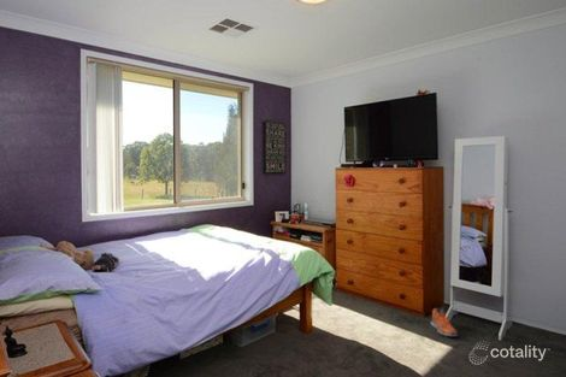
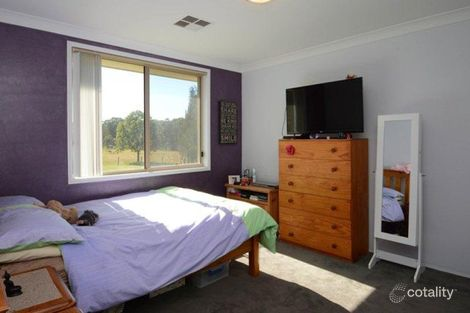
- sneaker [430,306,459,337]
